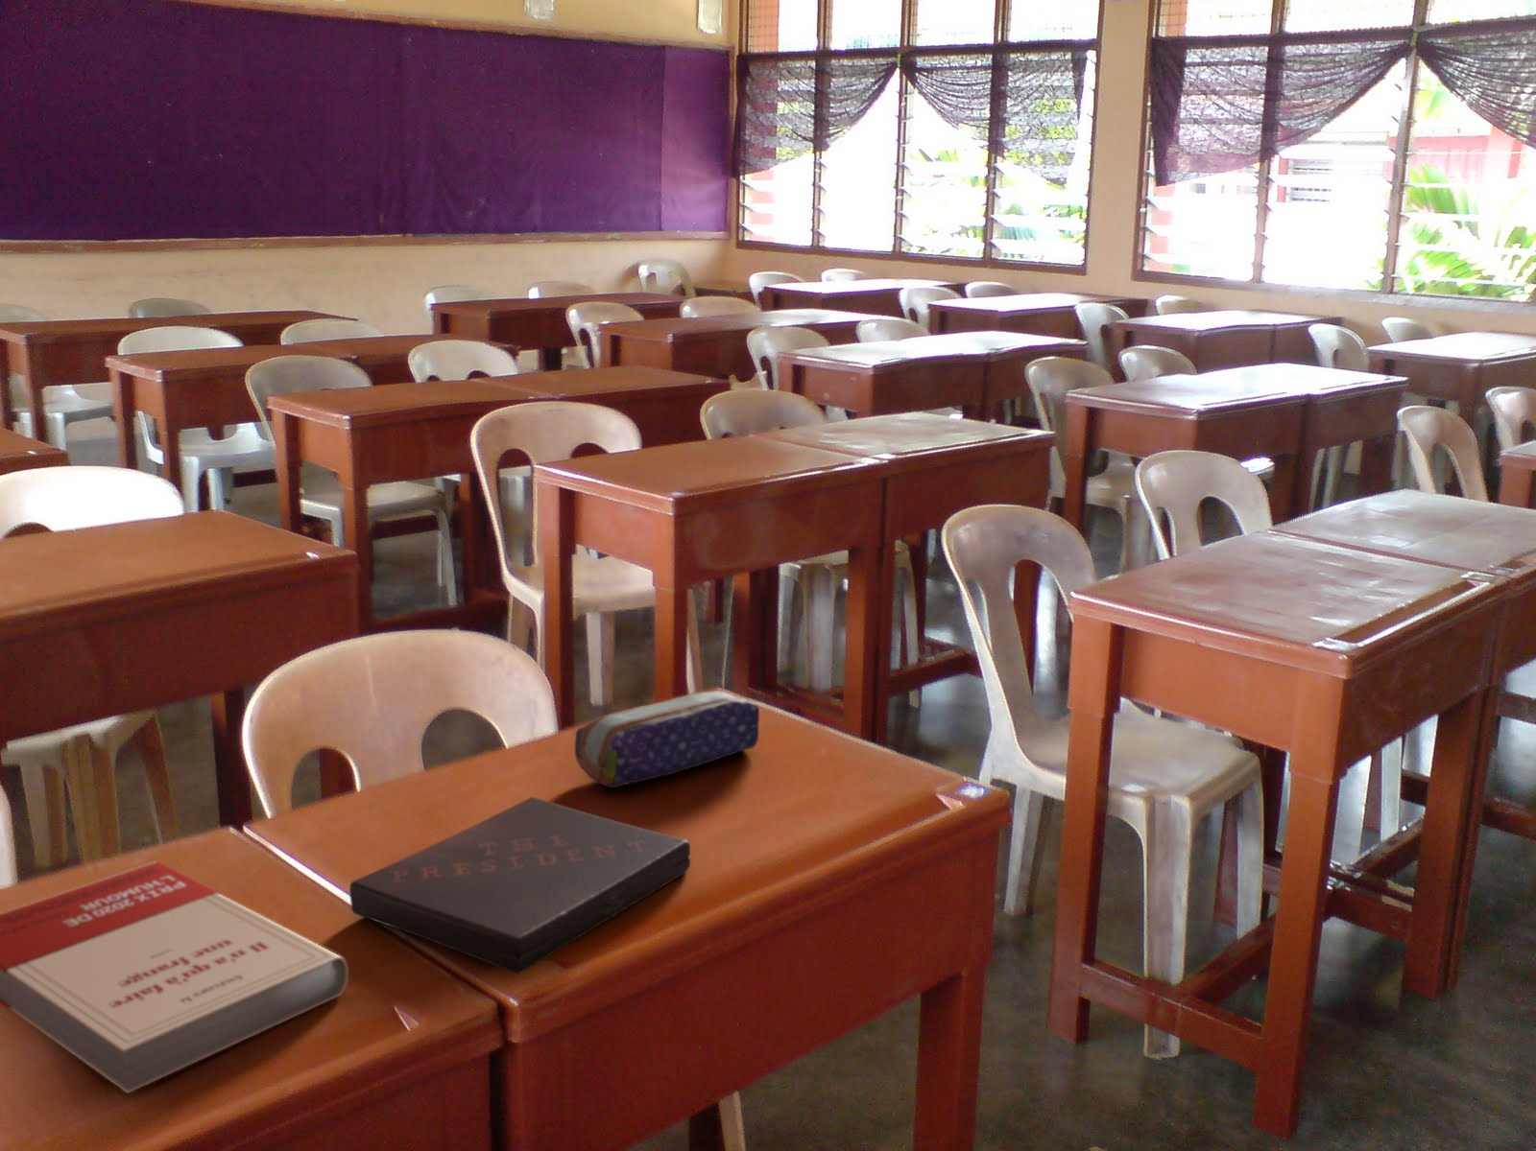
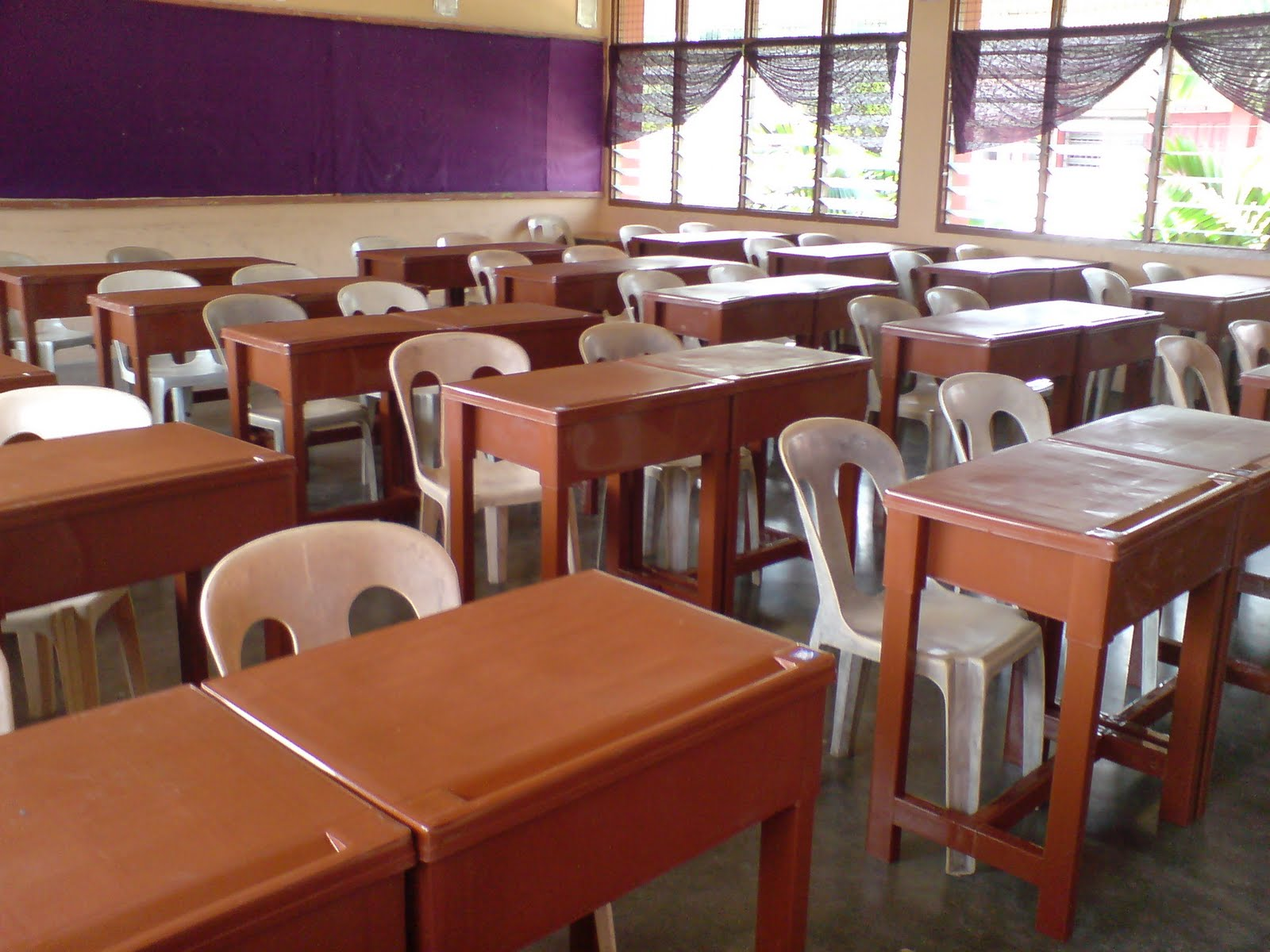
- book [348,796,691,974]
- book [0,861,350,1094]
- pencil case [574,689,761,788]
